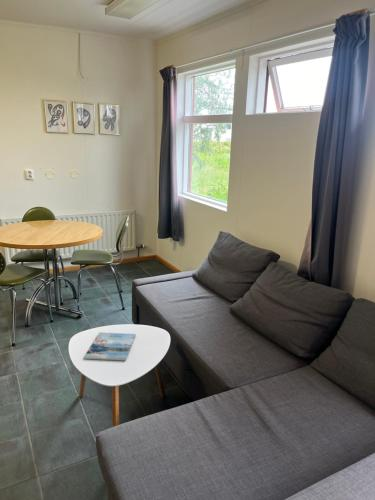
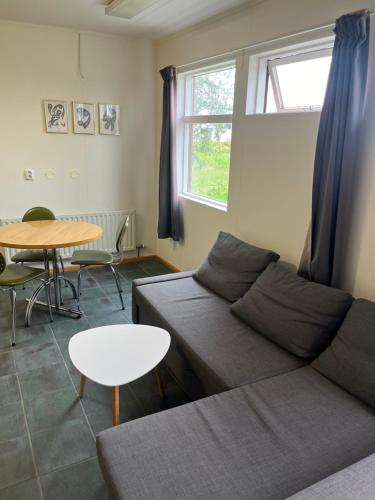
- magazine [83,331,137,362]
